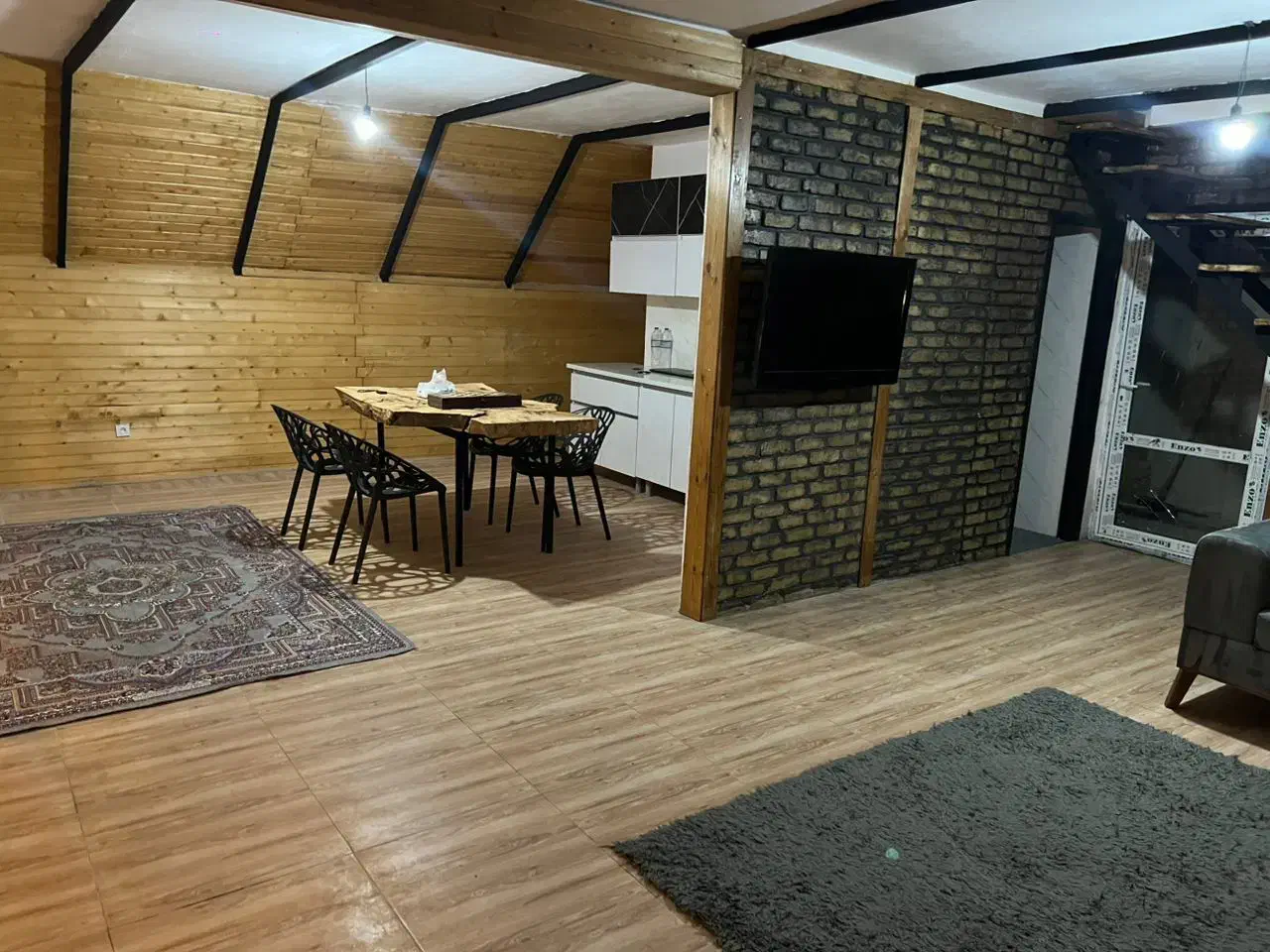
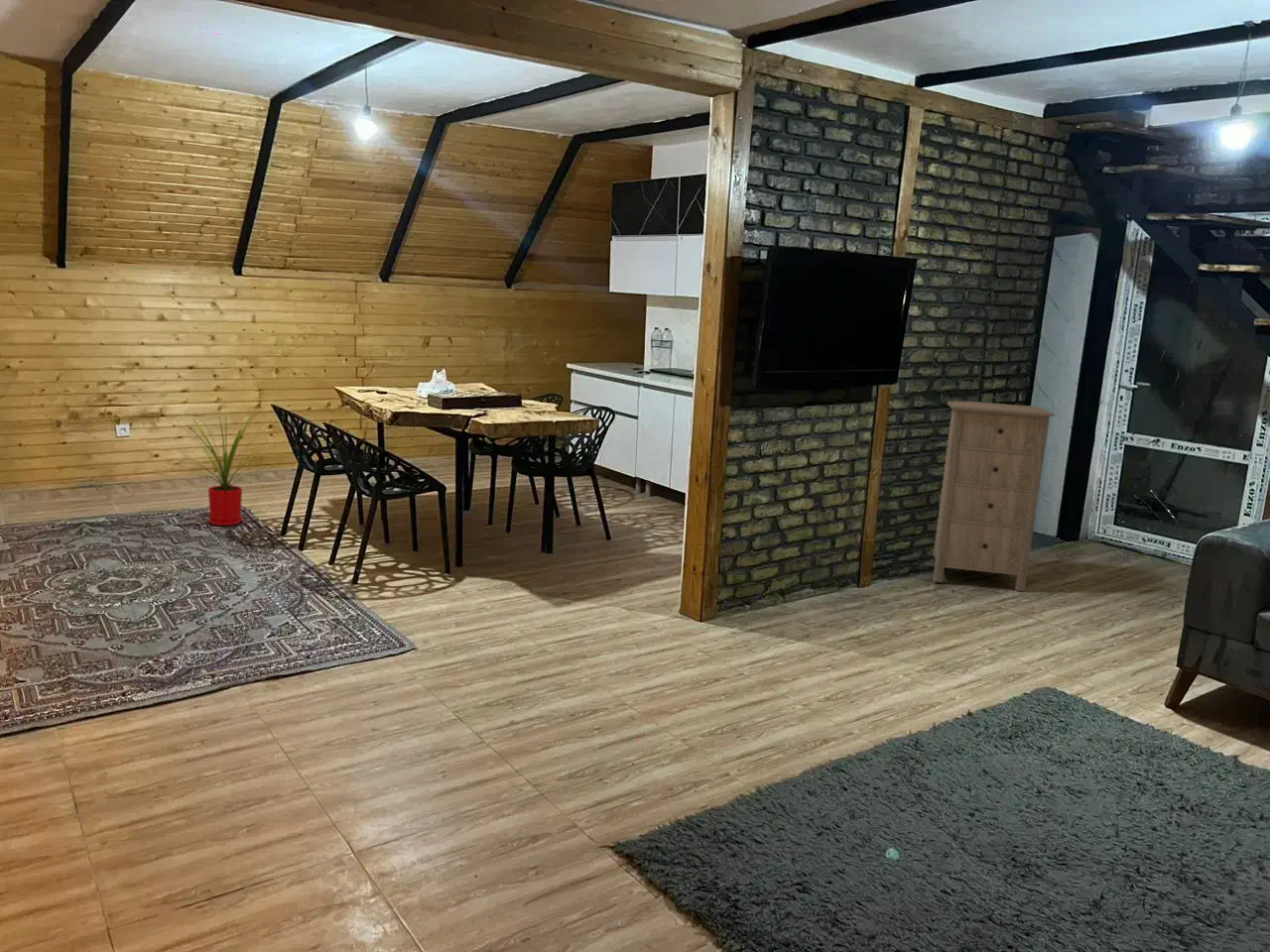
+ house plant [178,408,271,527]
+ storage cabinet [926,401,1056,592]
